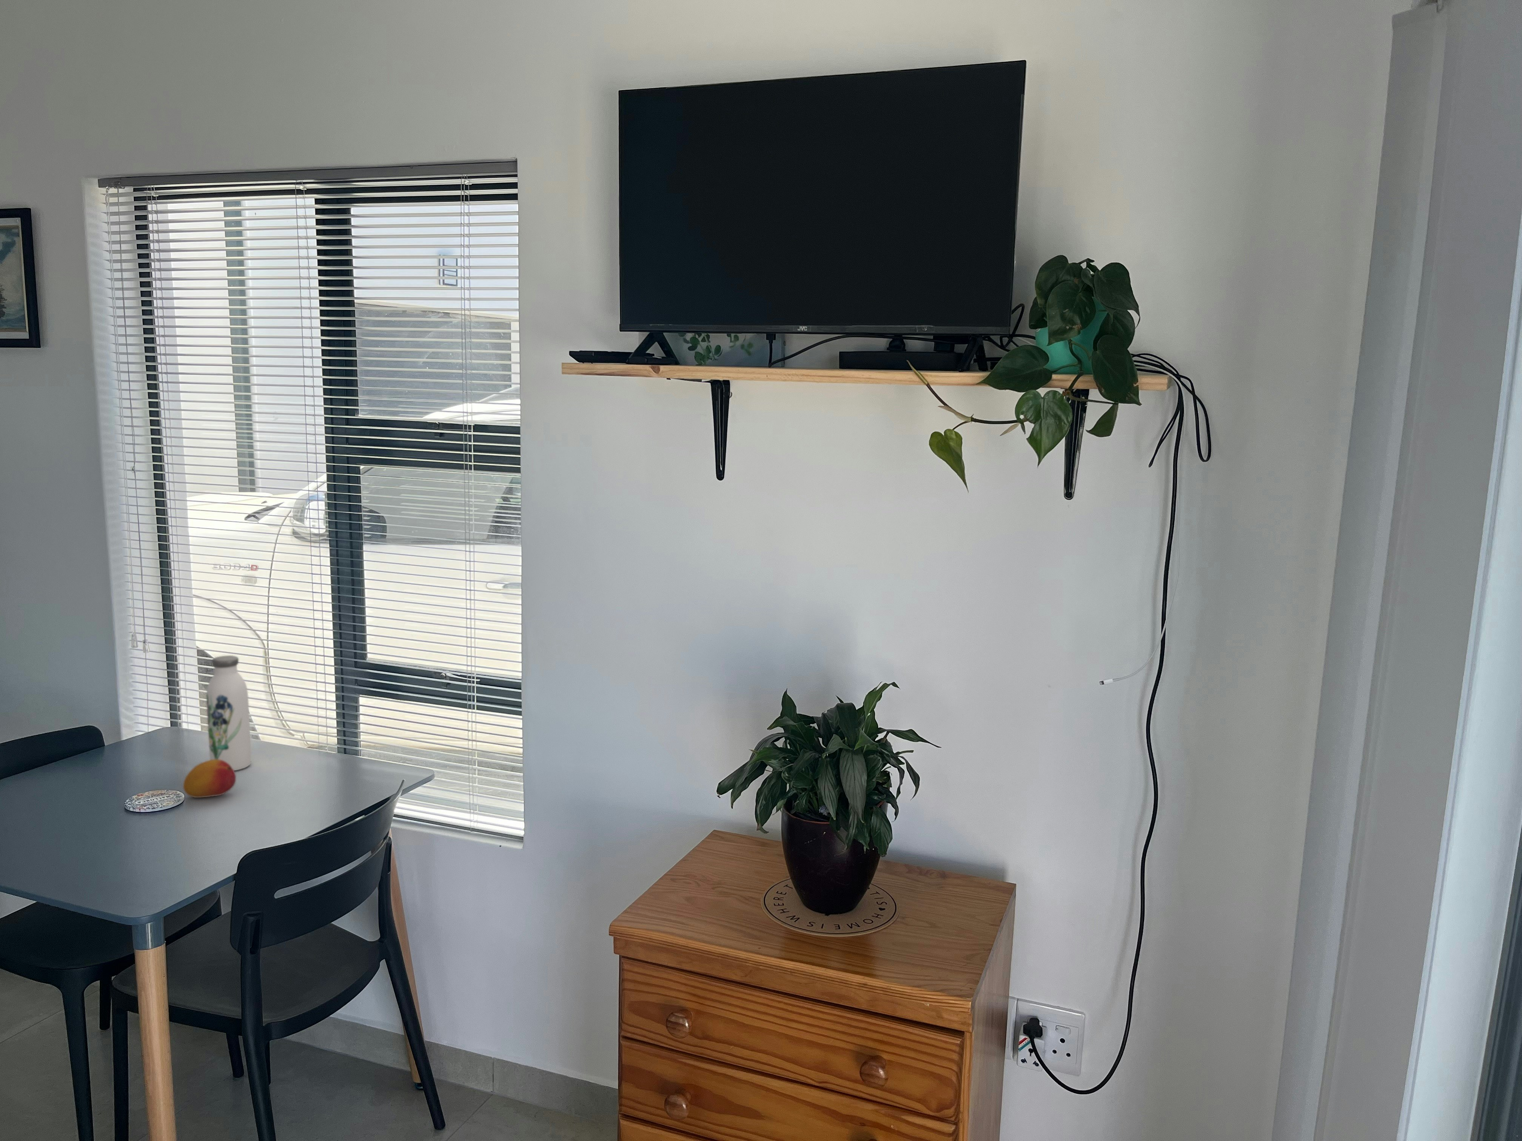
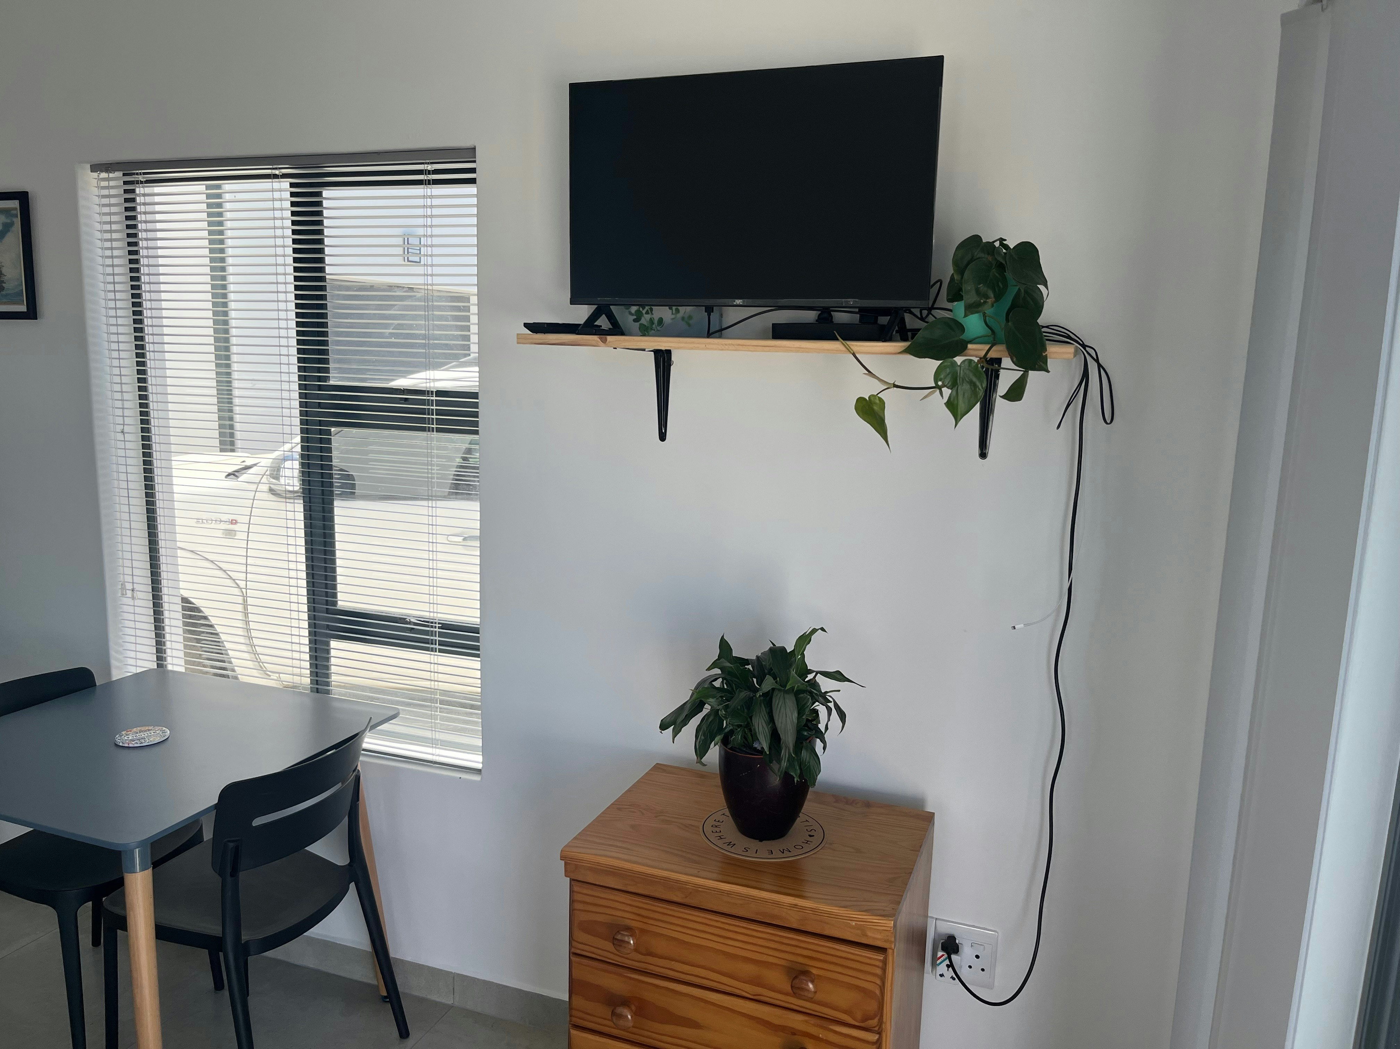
- fruit [182,760,236,798]
- water bottle [206,656,252,771]
